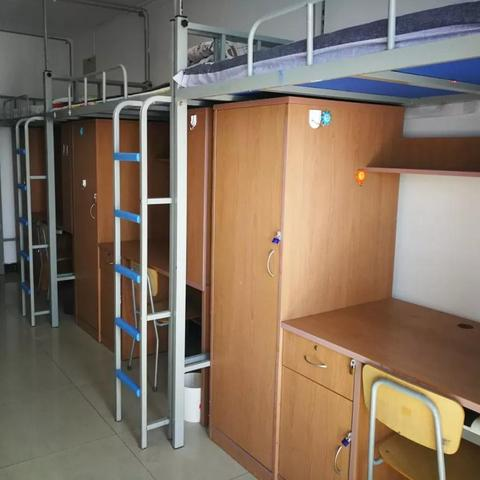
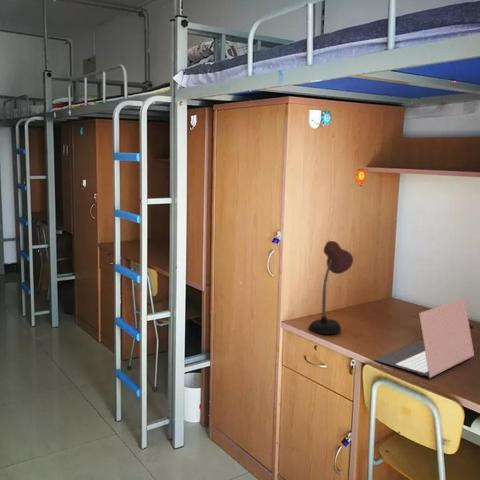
+ desk lamp [308,240,354,335]
+ laptop [373,297,475,379]
